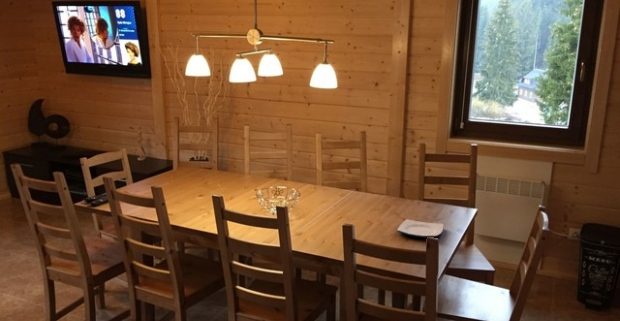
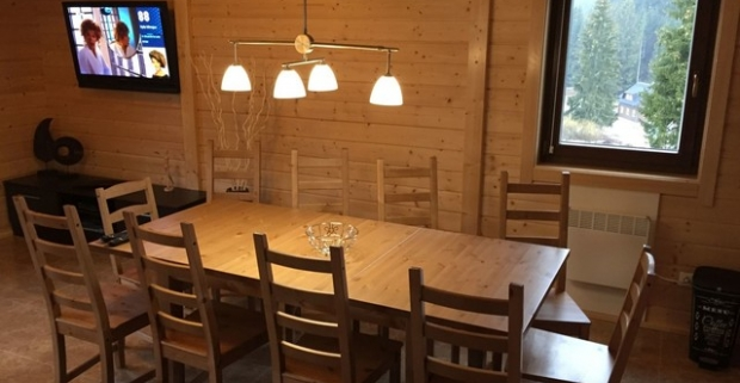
- plate [396,218,444,239]
